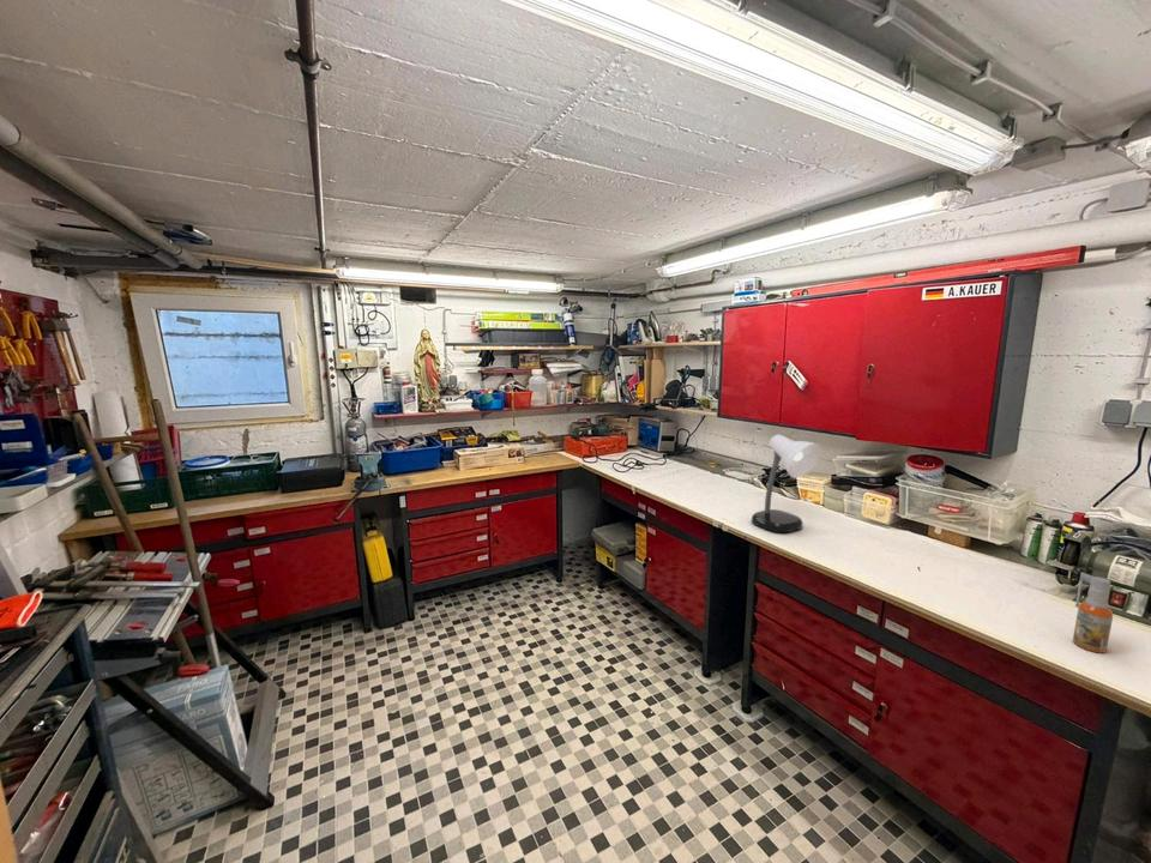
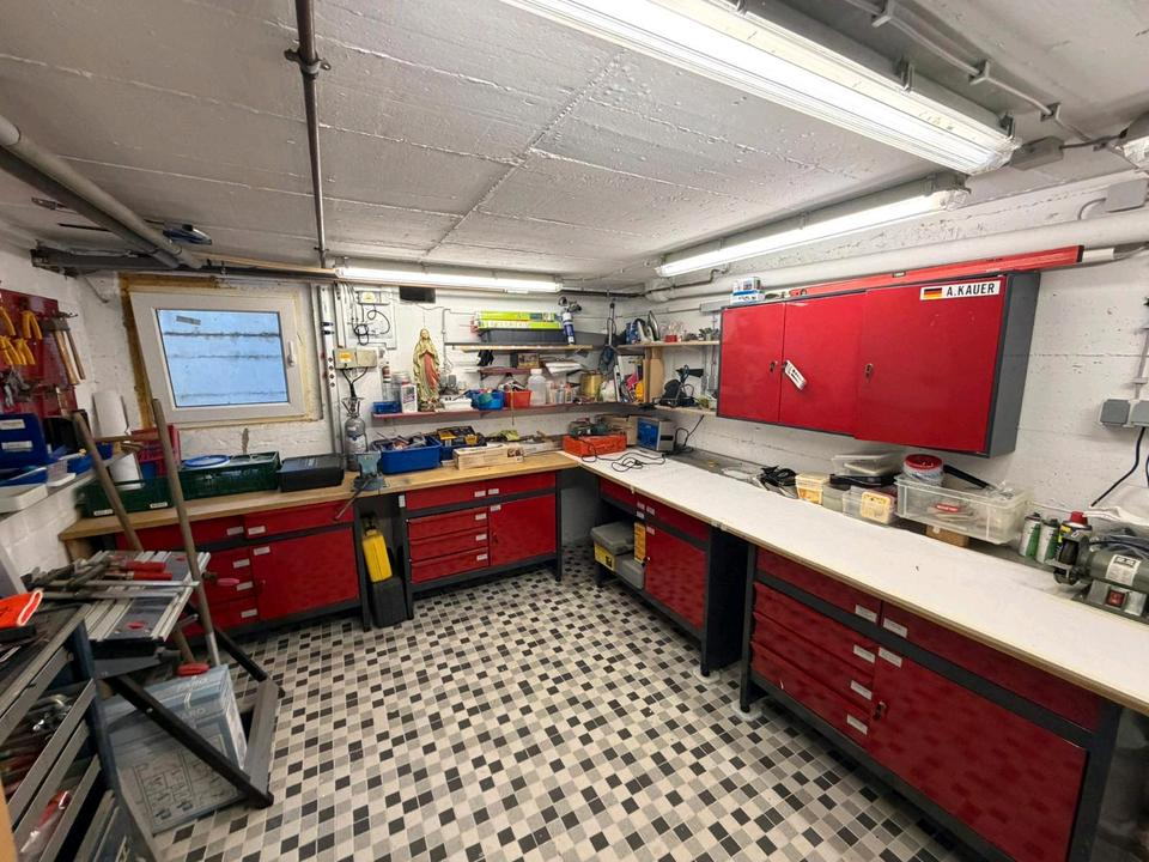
- spray bottle [1072,572,1114,654]
- desk lamp [751,434,822,533]
